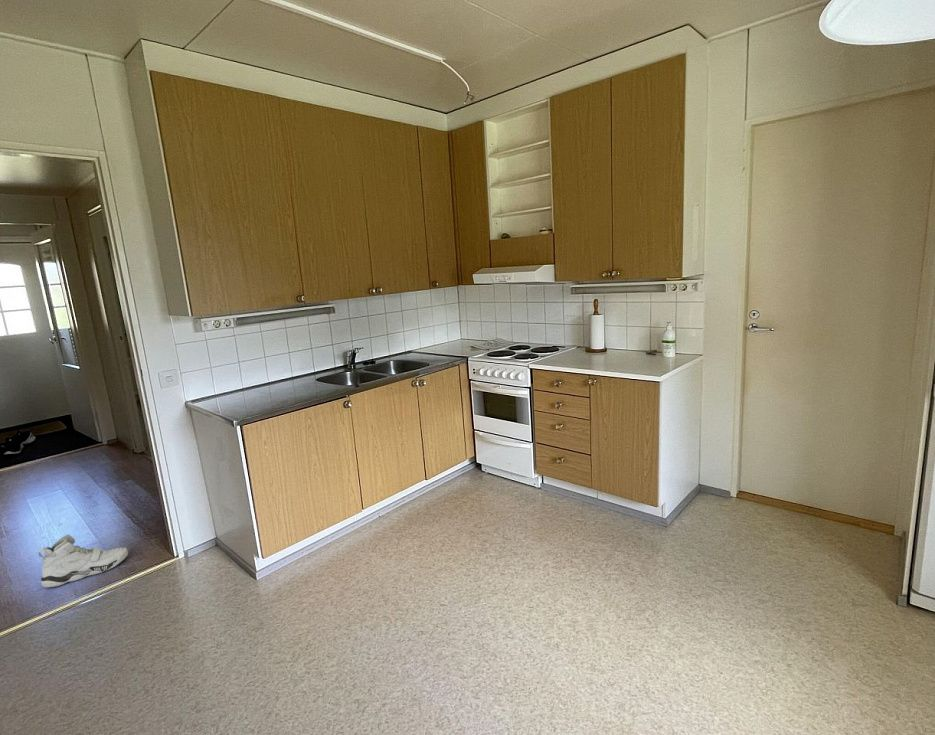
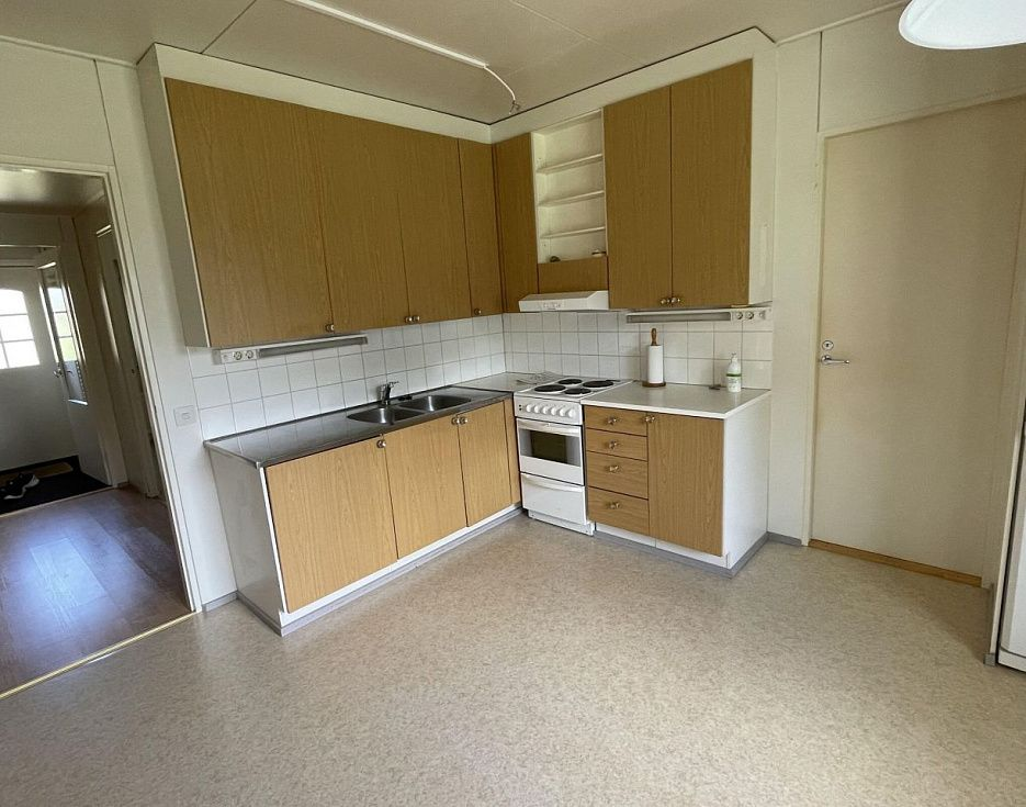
- sneaker [38,534,129,588]
